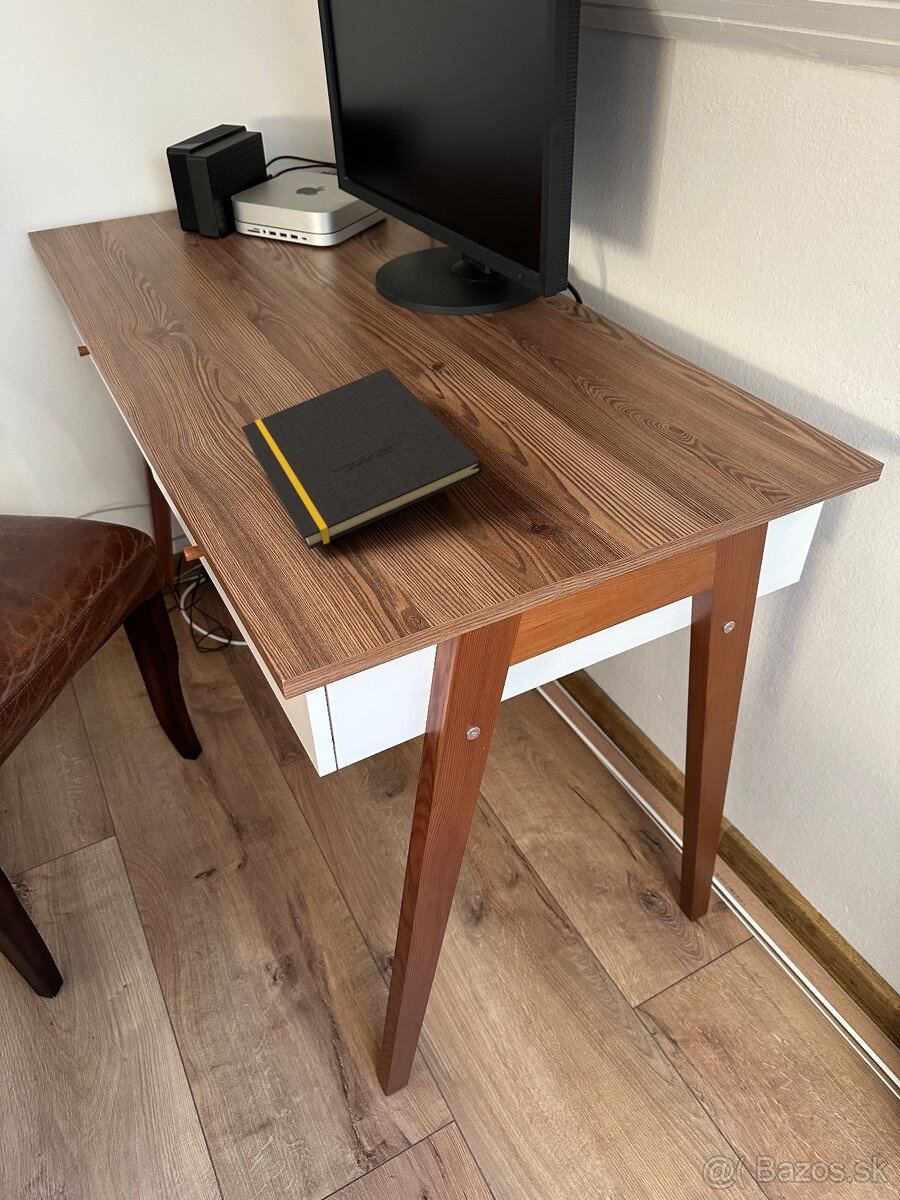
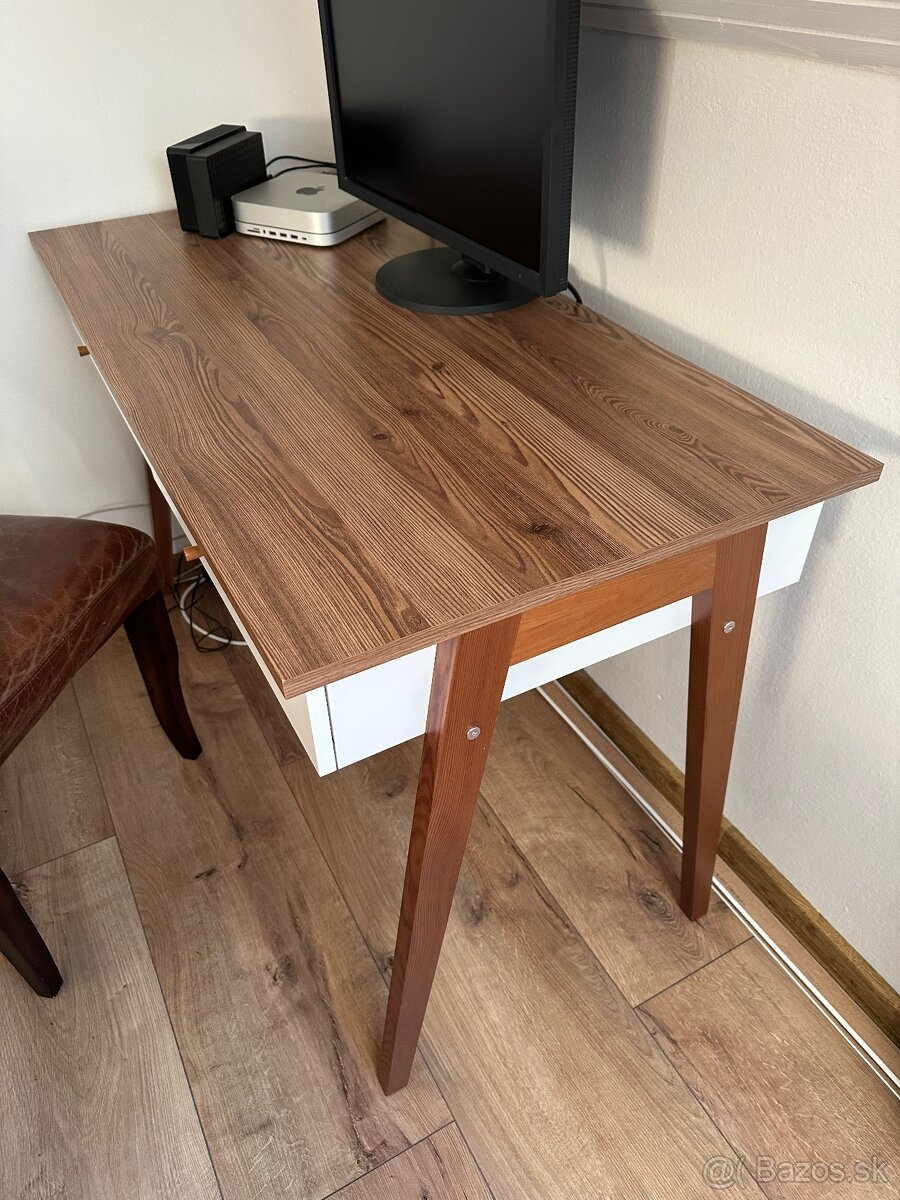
- notepad [240,367,484,551]
